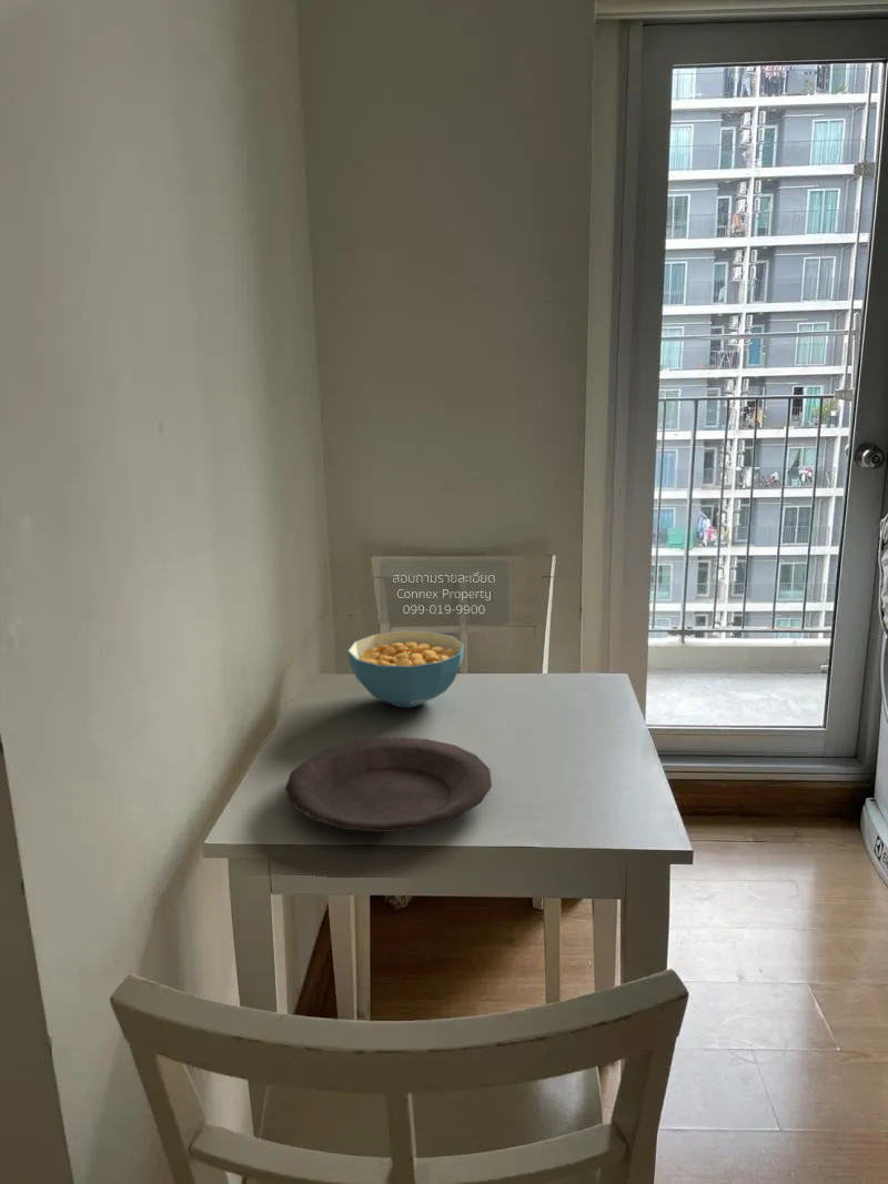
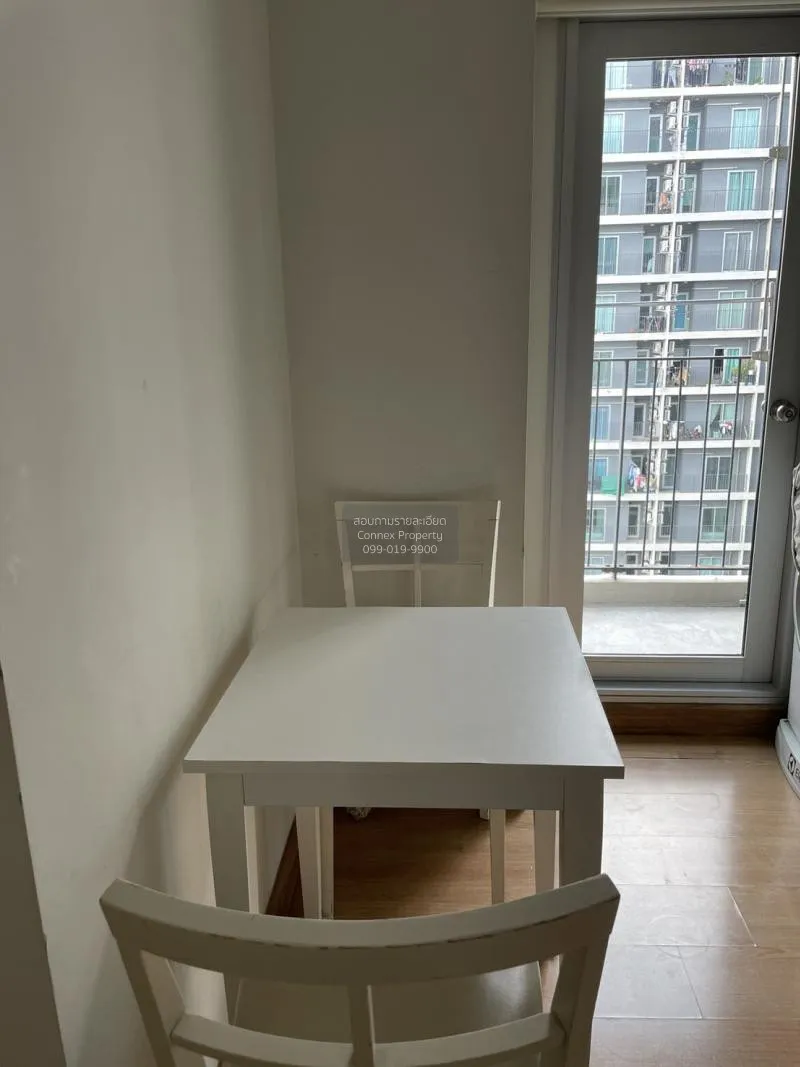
- cereal bowl [346,630,465,708]
- plate [284,736,493,833]
